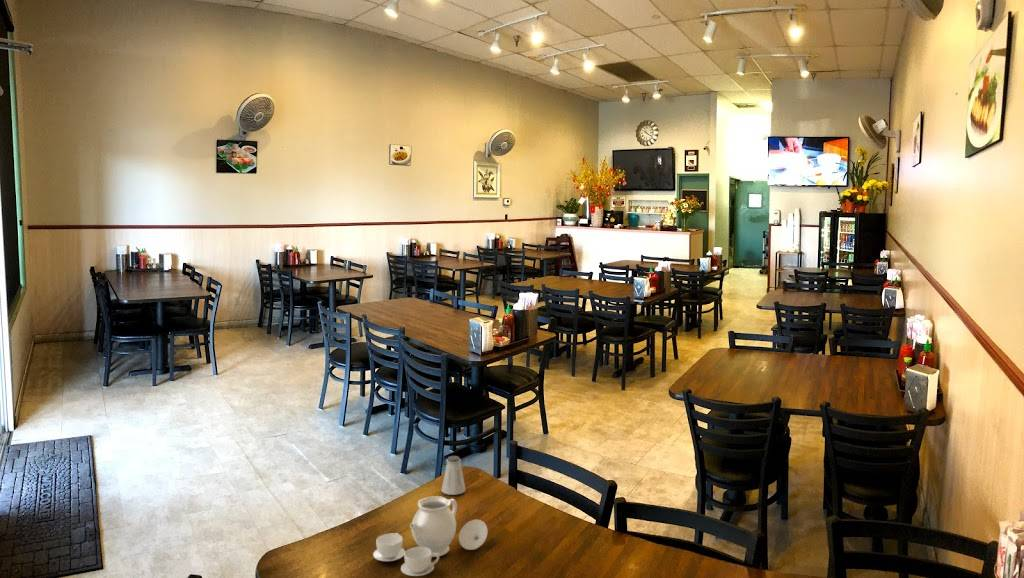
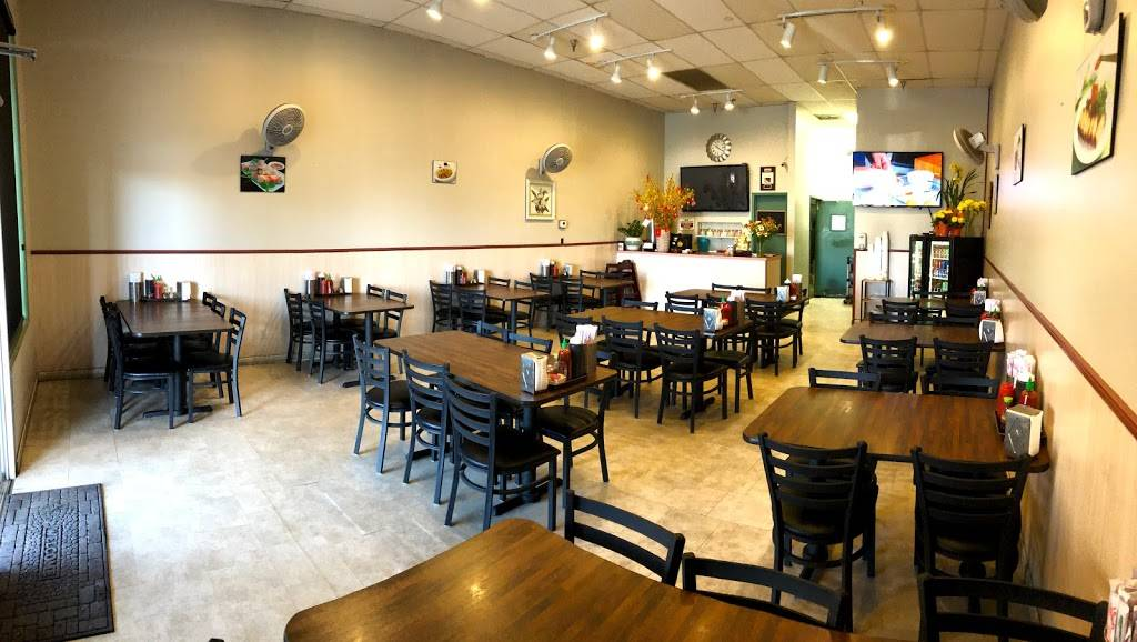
- teapot [372,496,489,577]
- saltshaker [440,455,466,496]
